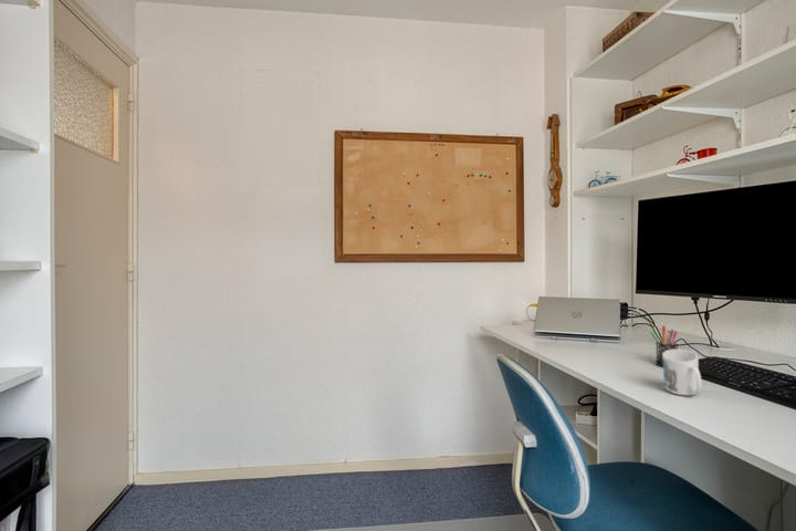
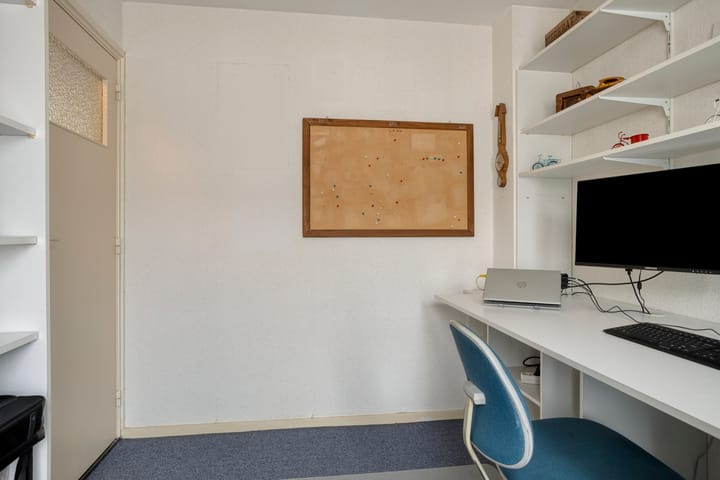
- pen holder [649,324,679,367]
- mug [662,348,703,396]
